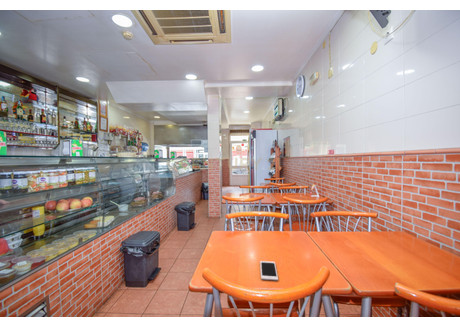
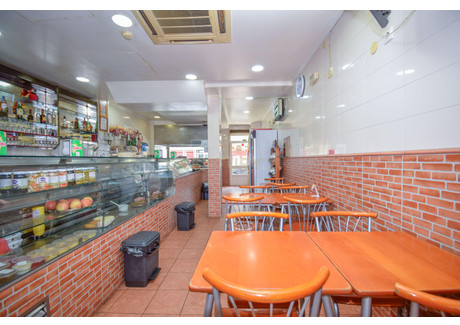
- cell phone [259,260,279,281]
